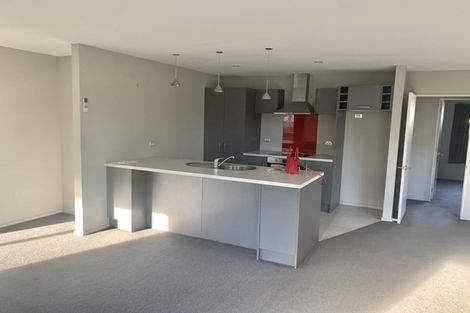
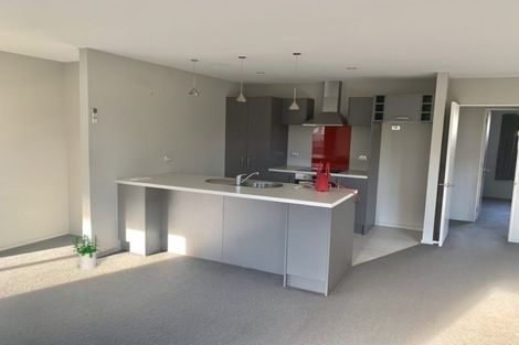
+ potted plant [71,234,100,271]
